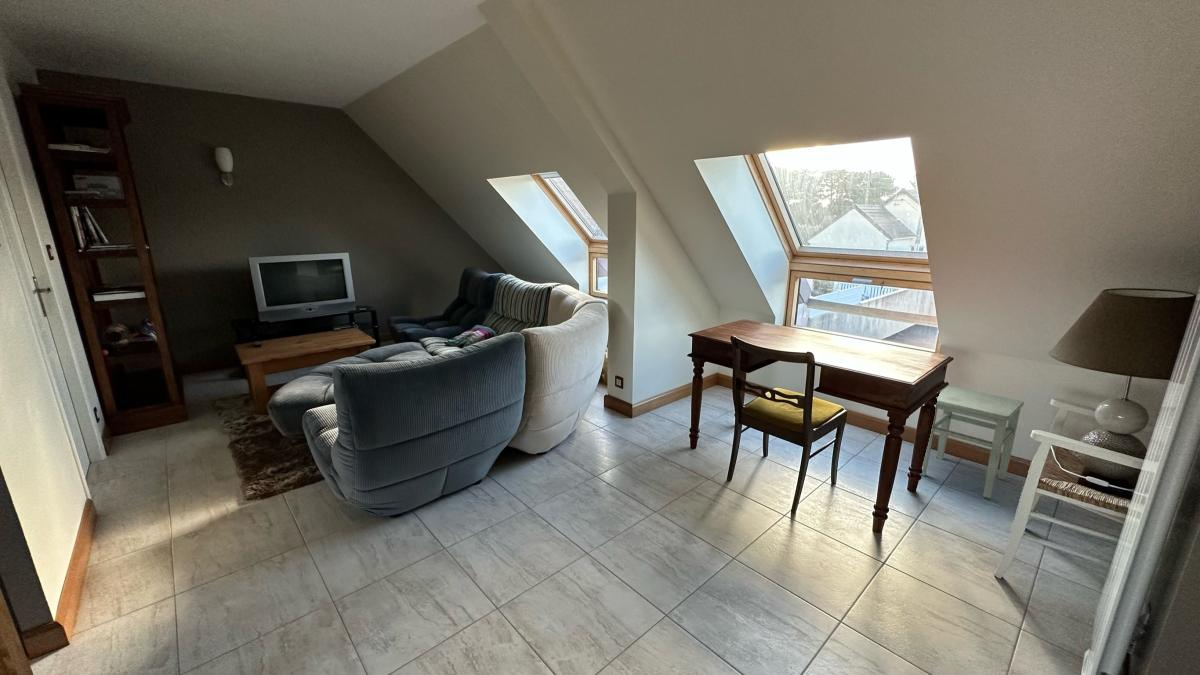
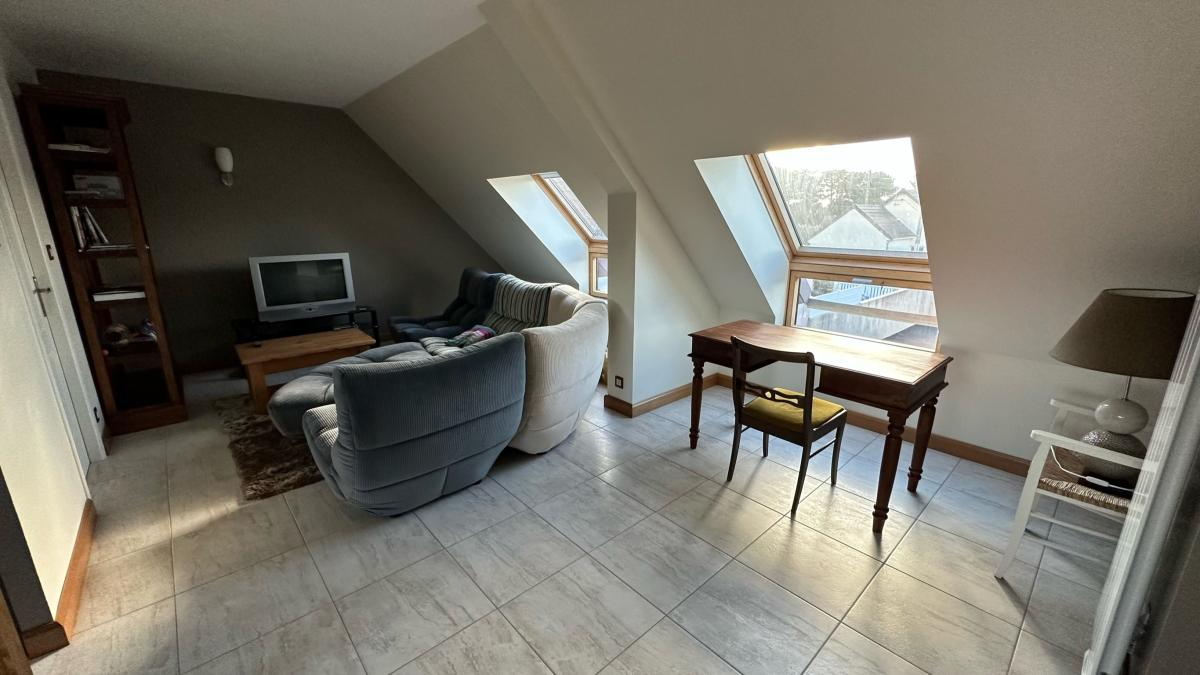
- stool [920,385,1025,499]
